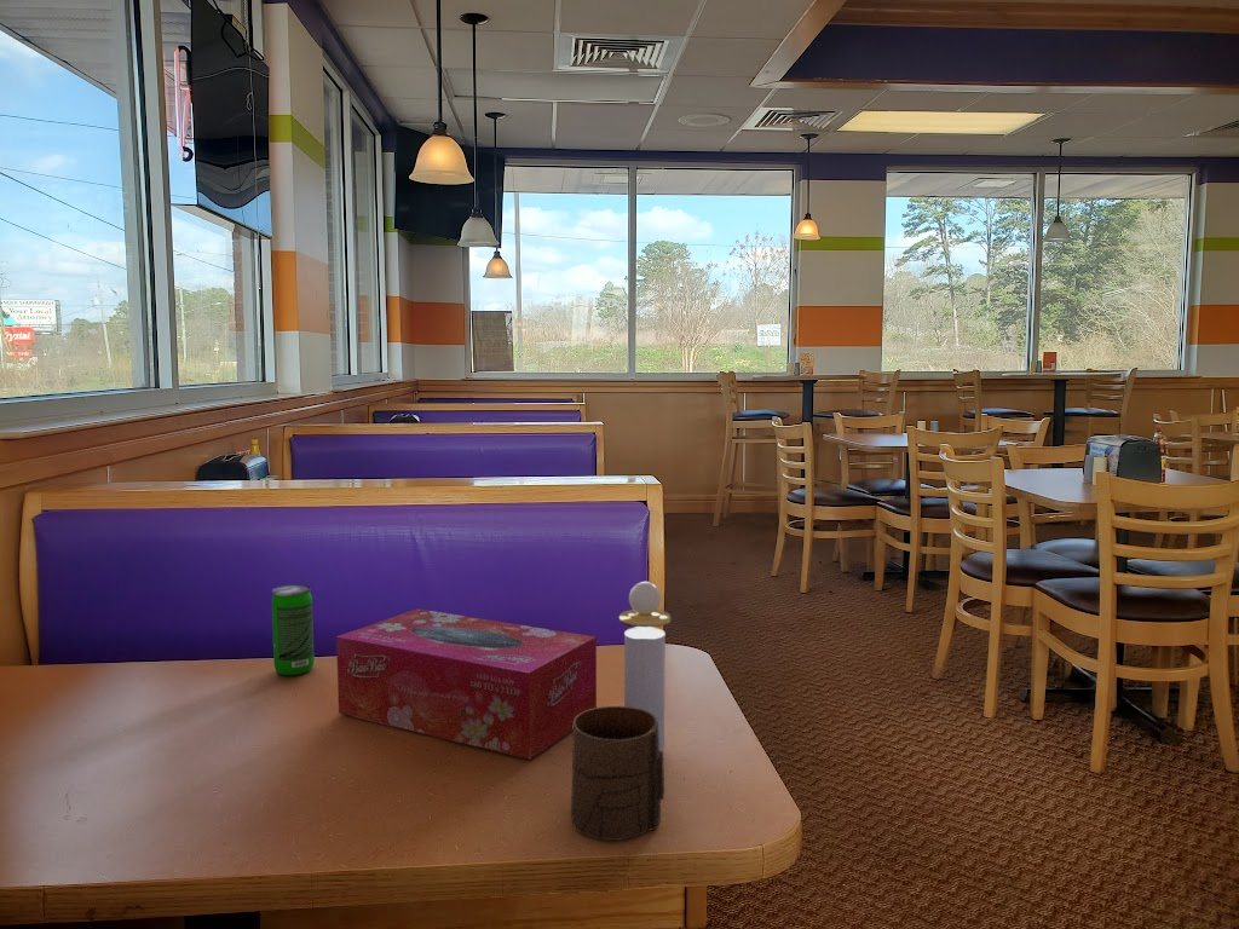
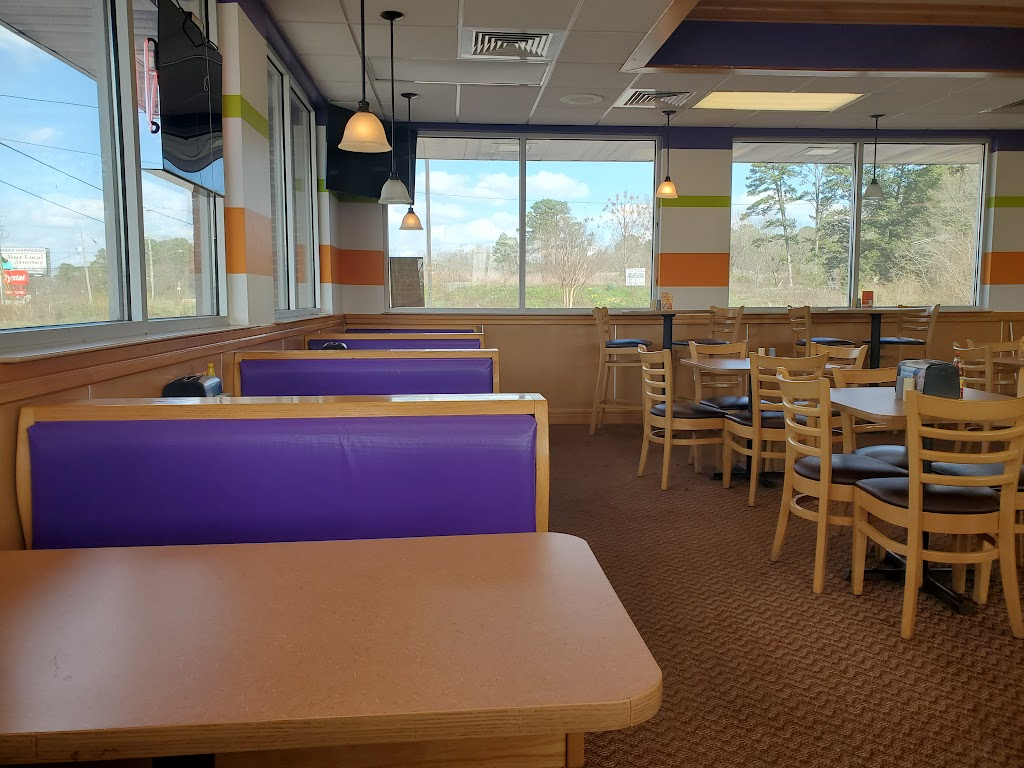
- cup [570,705,665,842]
- tissue box [335,607,598,761]
- beverage can [271,583,316,676]
- perfume bottle [618,581,672,751]
